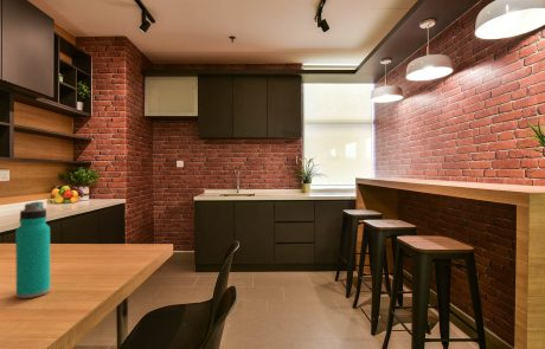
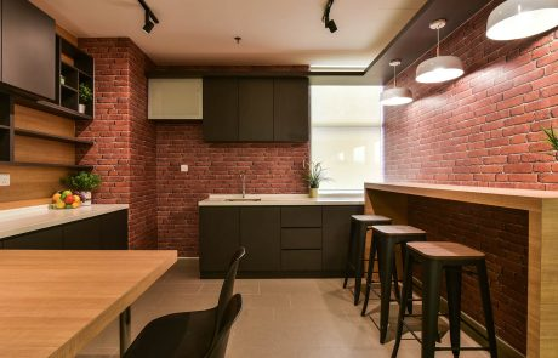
- water bottle [14,201,51,299]
